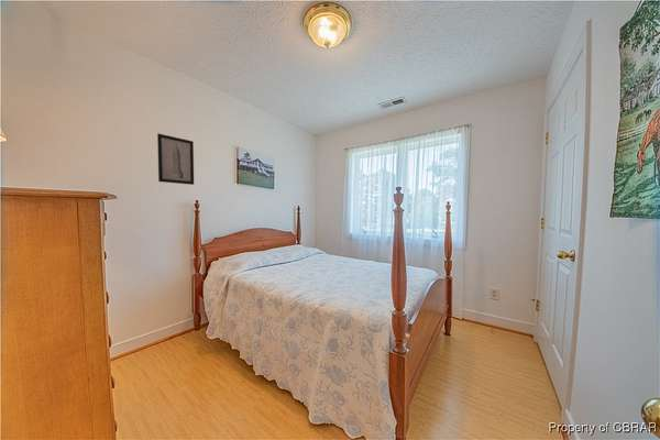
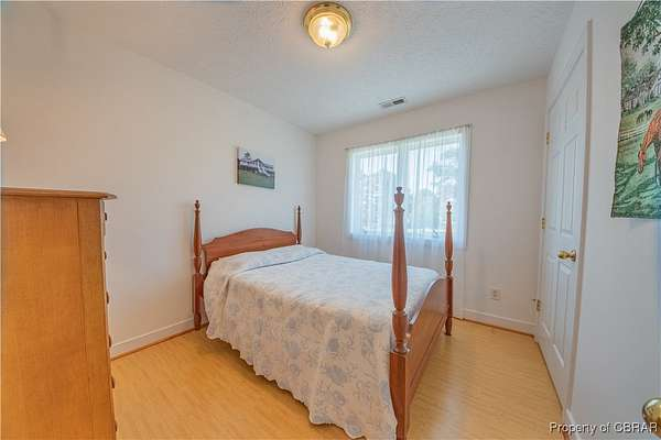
- wall art [156,132,195,186]
